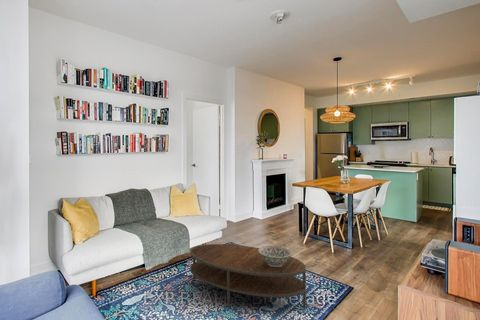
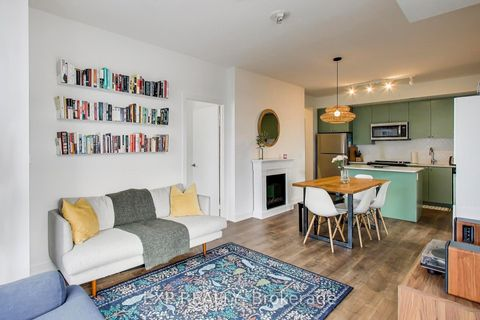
- decorative bowl [258,245,293,267]
- coffee table [189,243,307,310]
